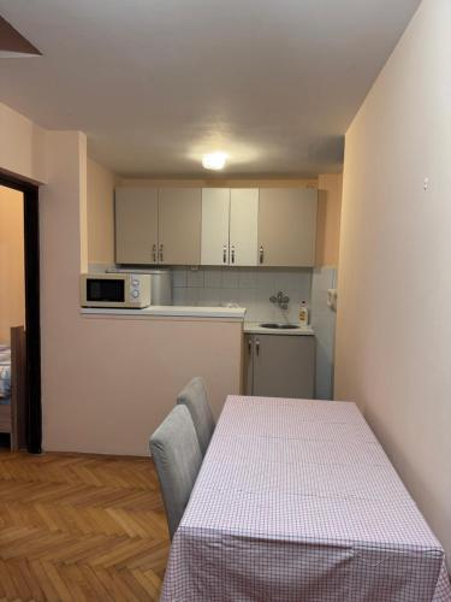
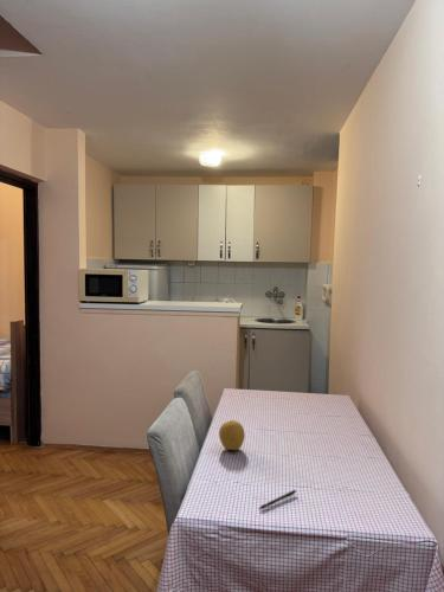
+ pen [258,489,297,510]
+ fruit [218,419,246,451]
